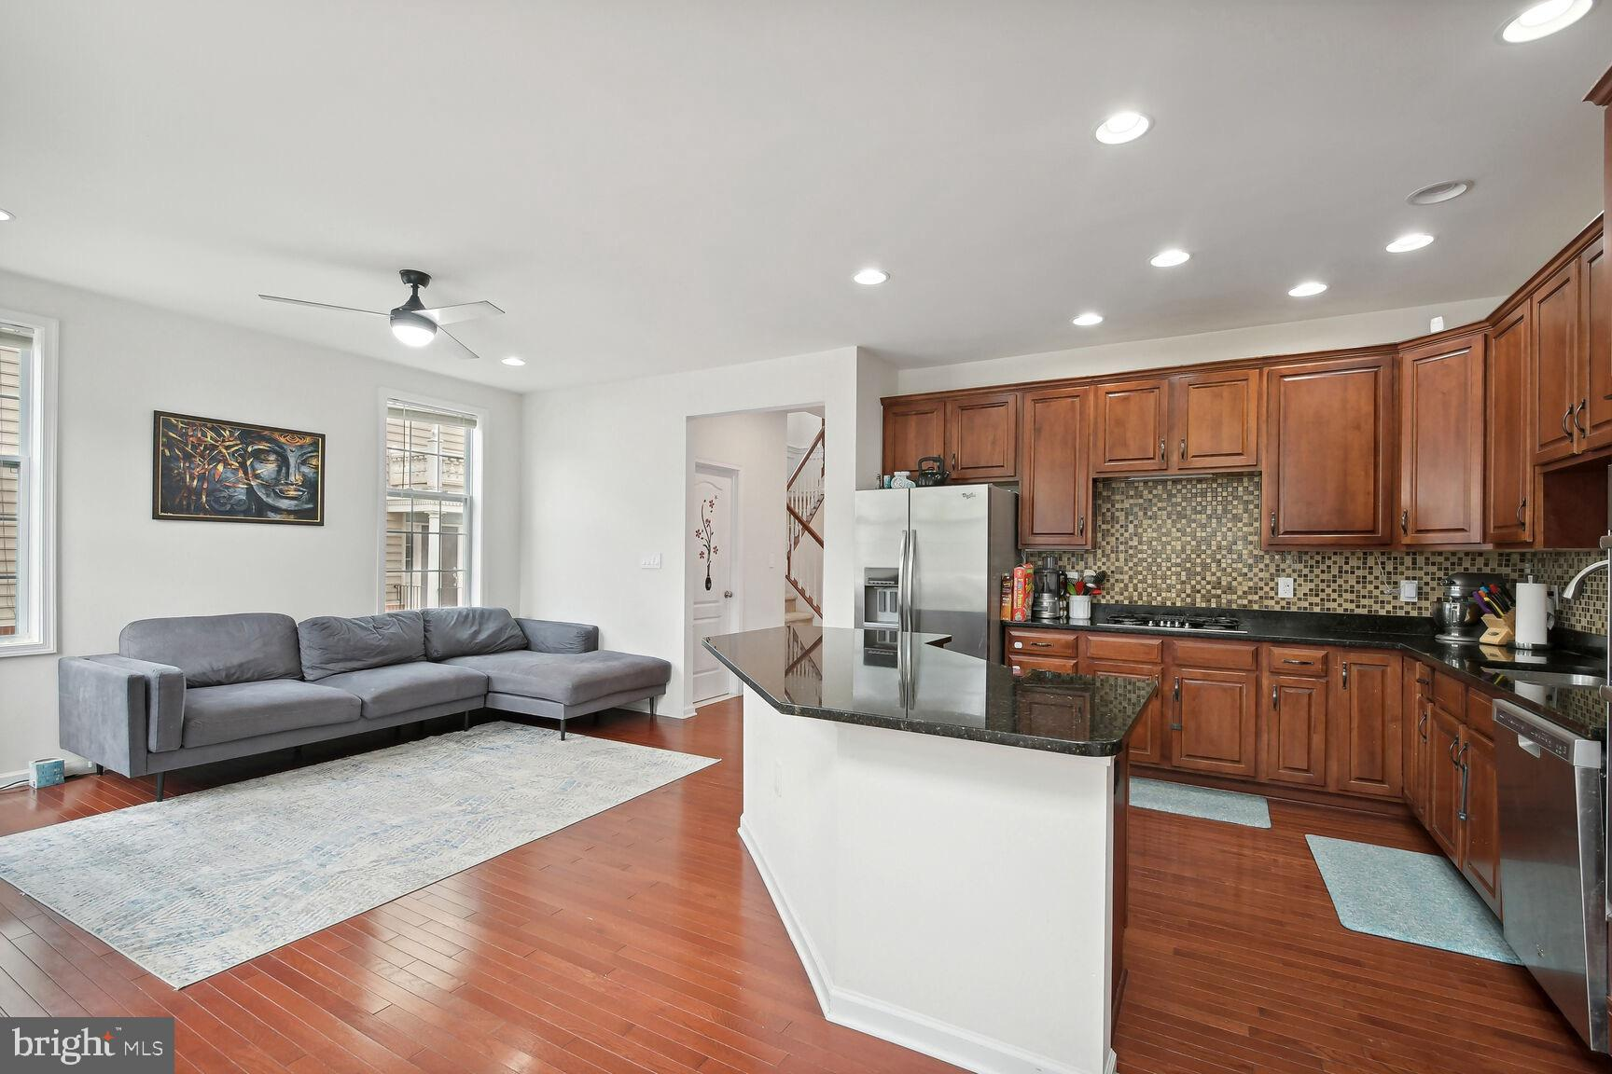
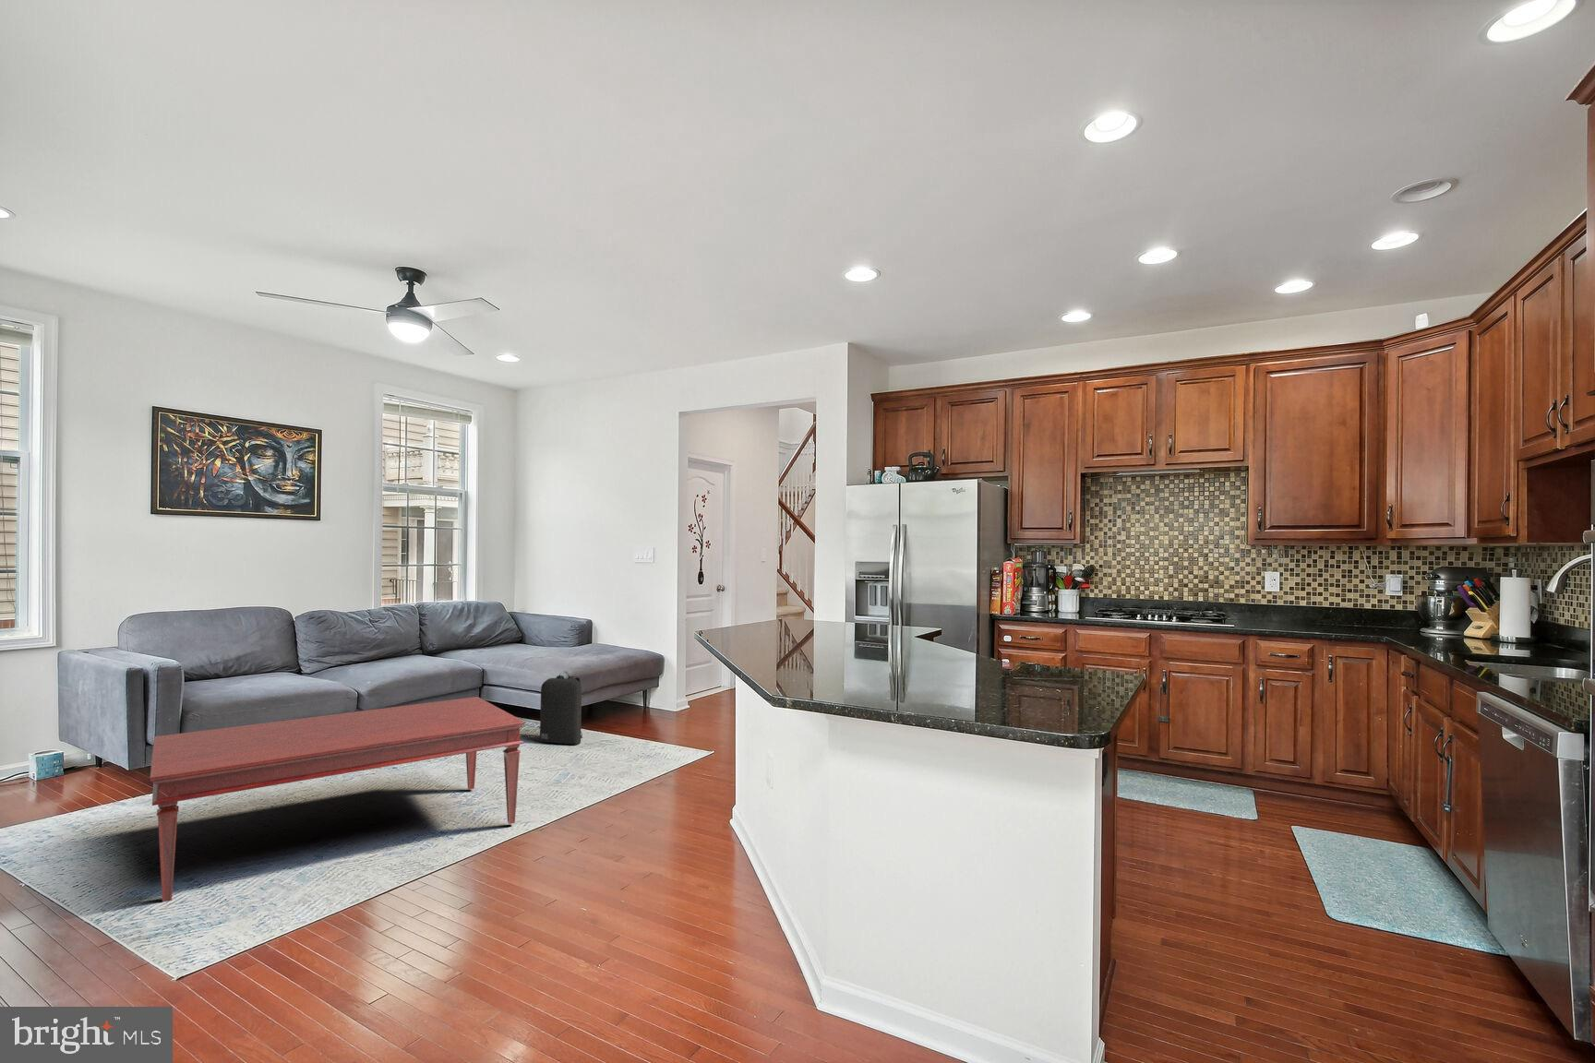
+ backpack [539,670,584,745]
+ coffee table [150,695,526,903]
